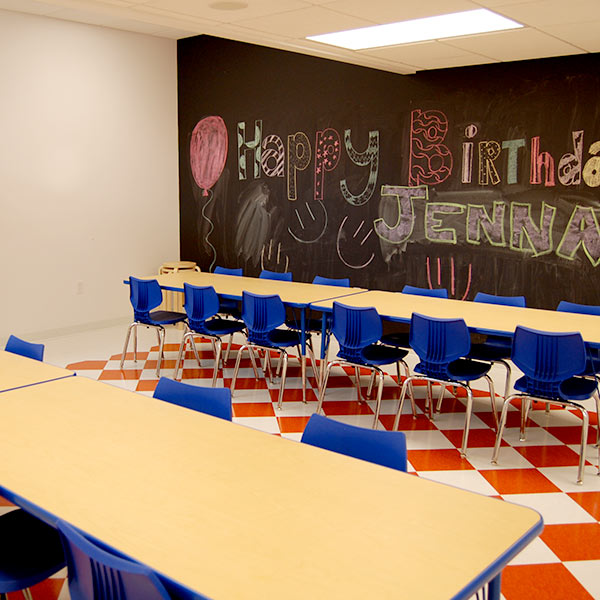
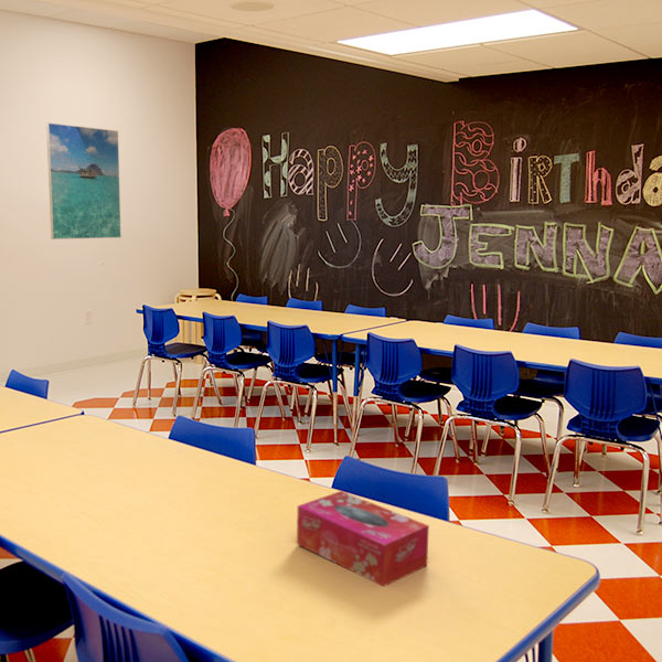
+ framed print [45,121,122,241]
+ tissue box [296,490,430,588]
